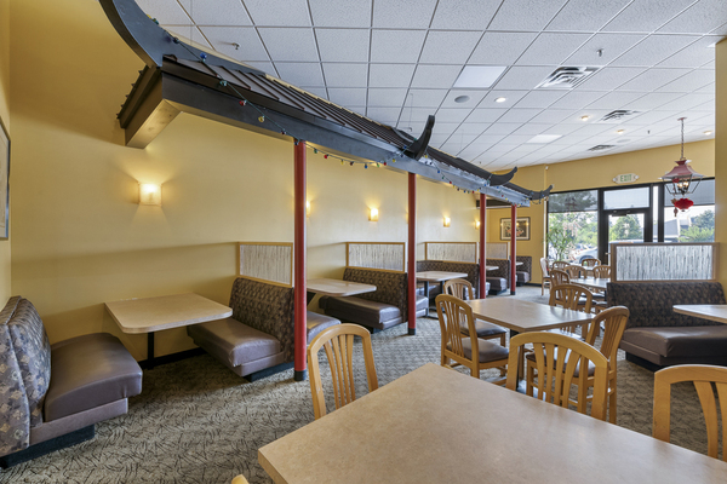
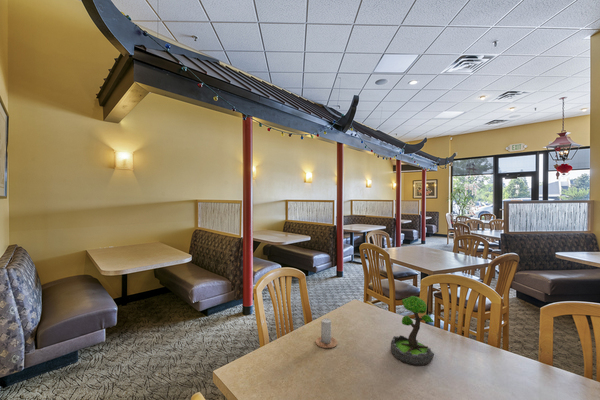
+ plant [390,295,435,366]
+ candle [315,317,338,349]
